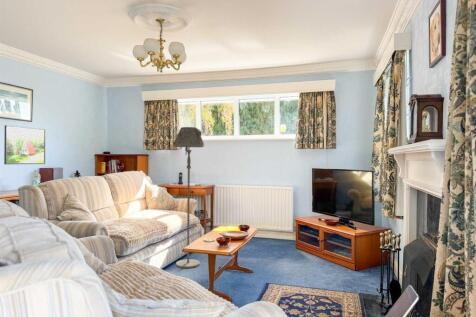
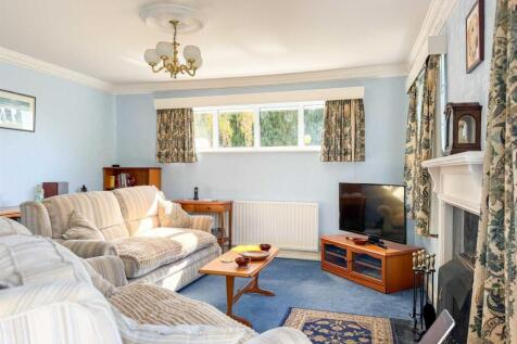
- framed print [3,124,46,165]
- floor lamp [172,126,205,269]
